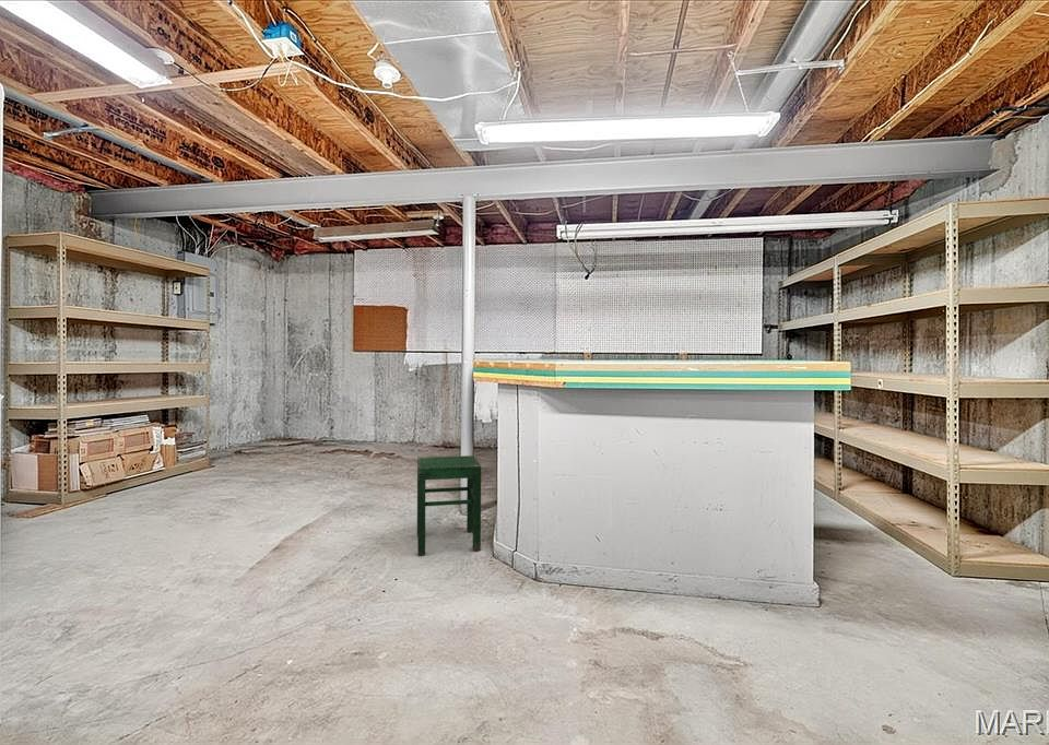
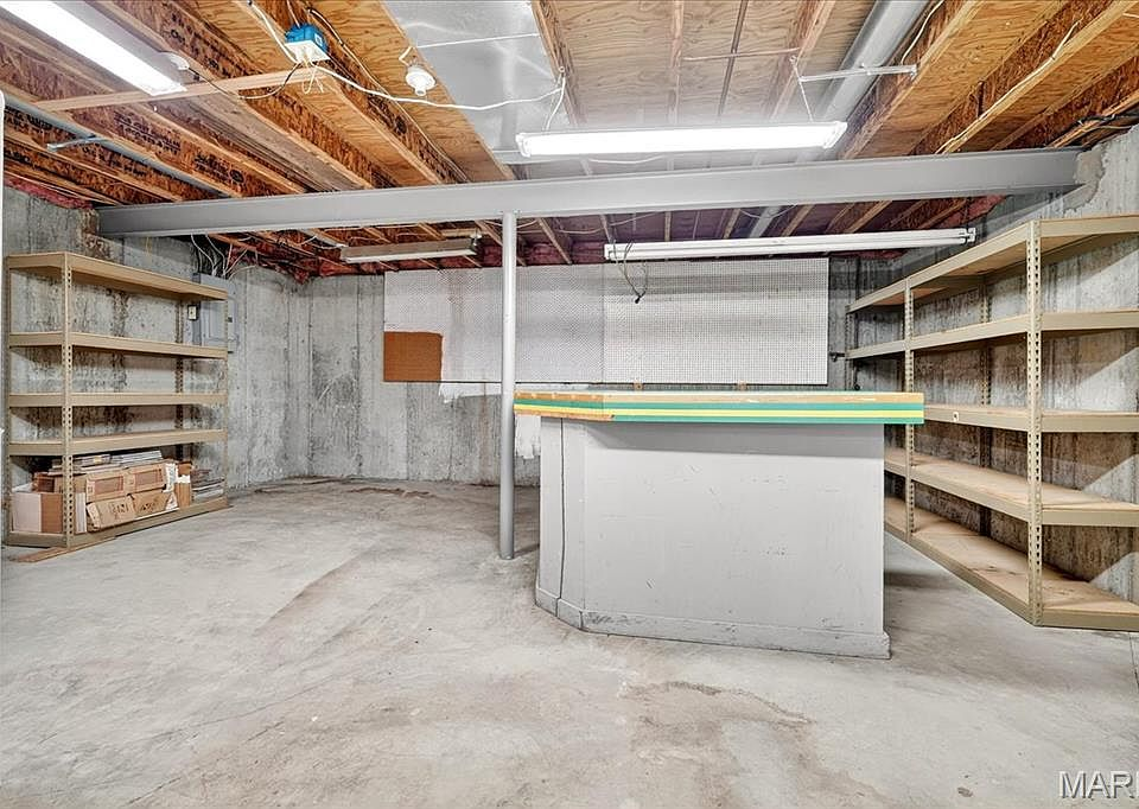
- stool [416,454,482,556]
